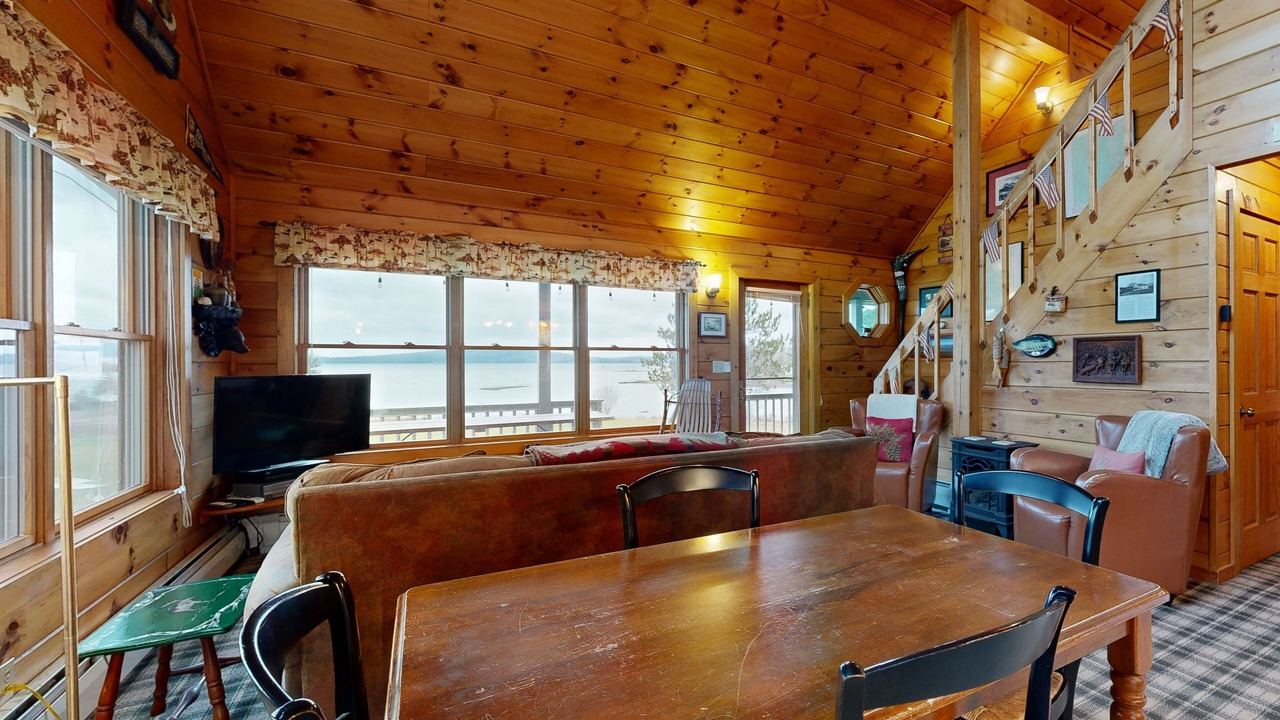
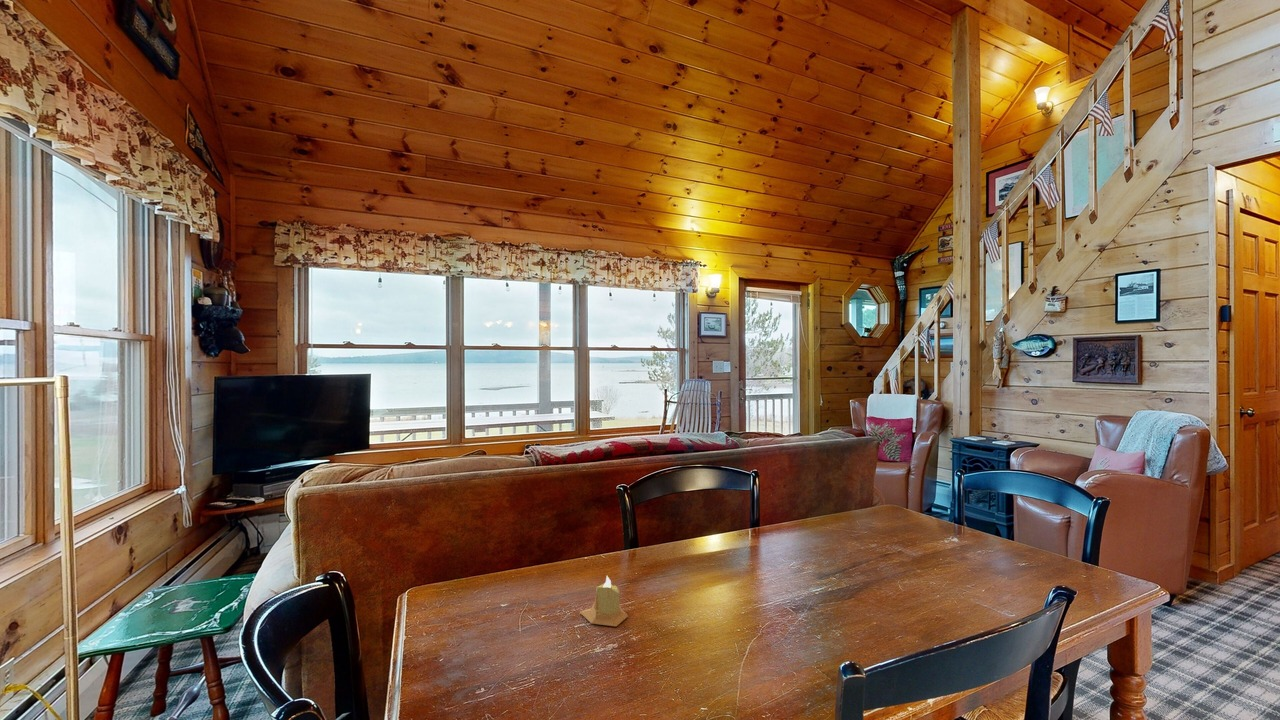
+ candle [579,575,629,627]
